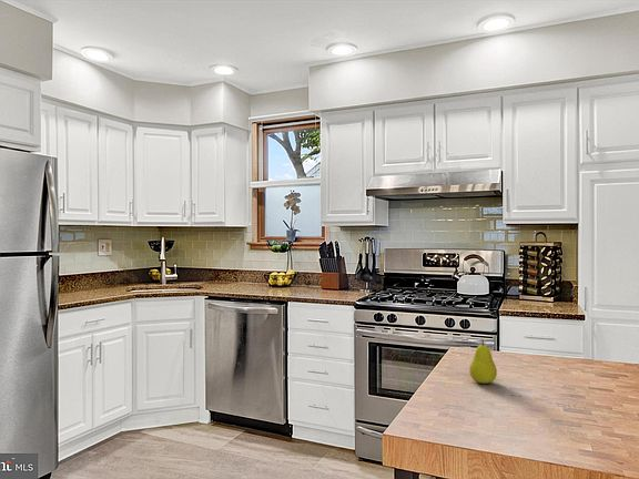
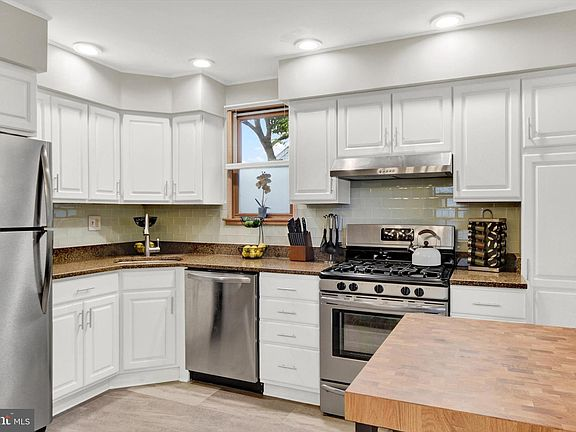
- fruit [468,338,498,385]
